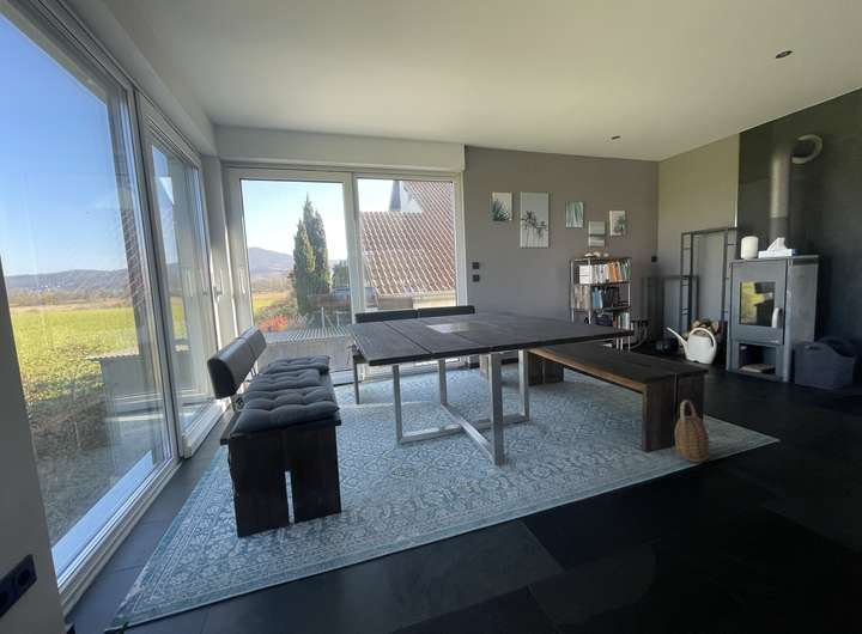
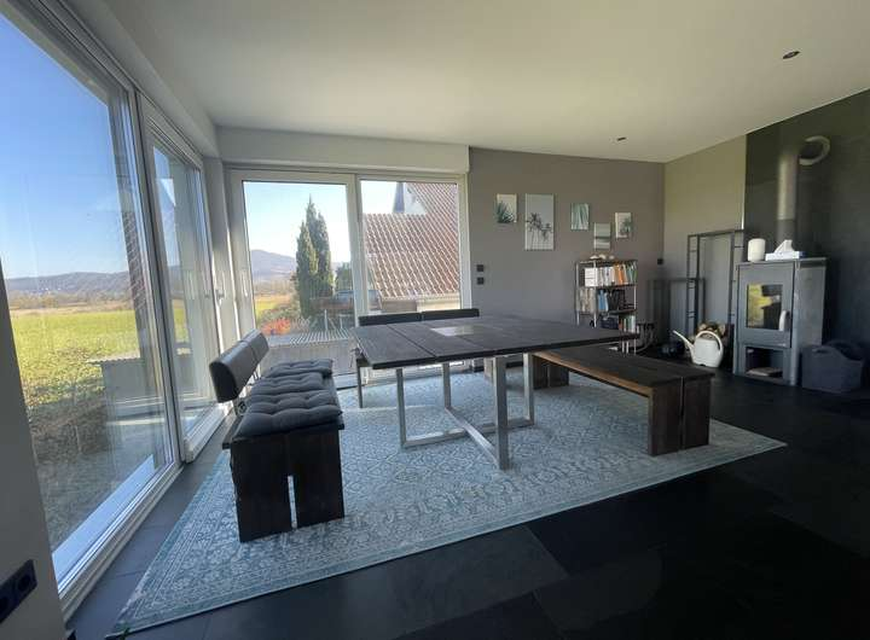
- basket [673,398,711,464]
